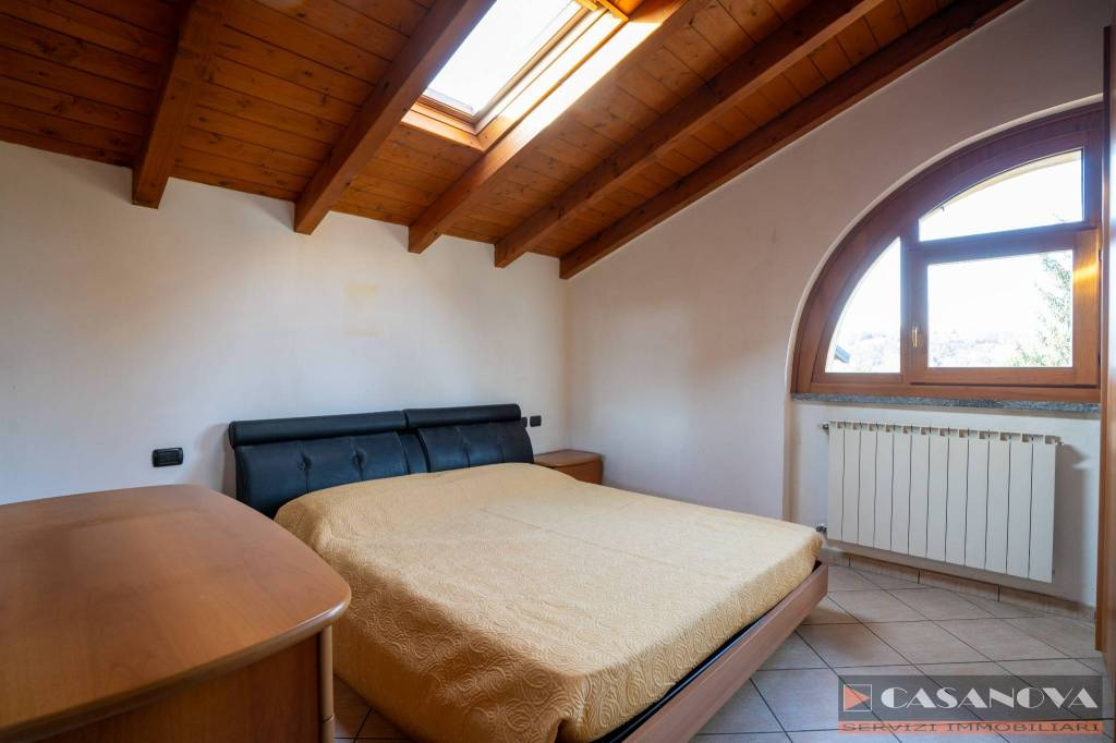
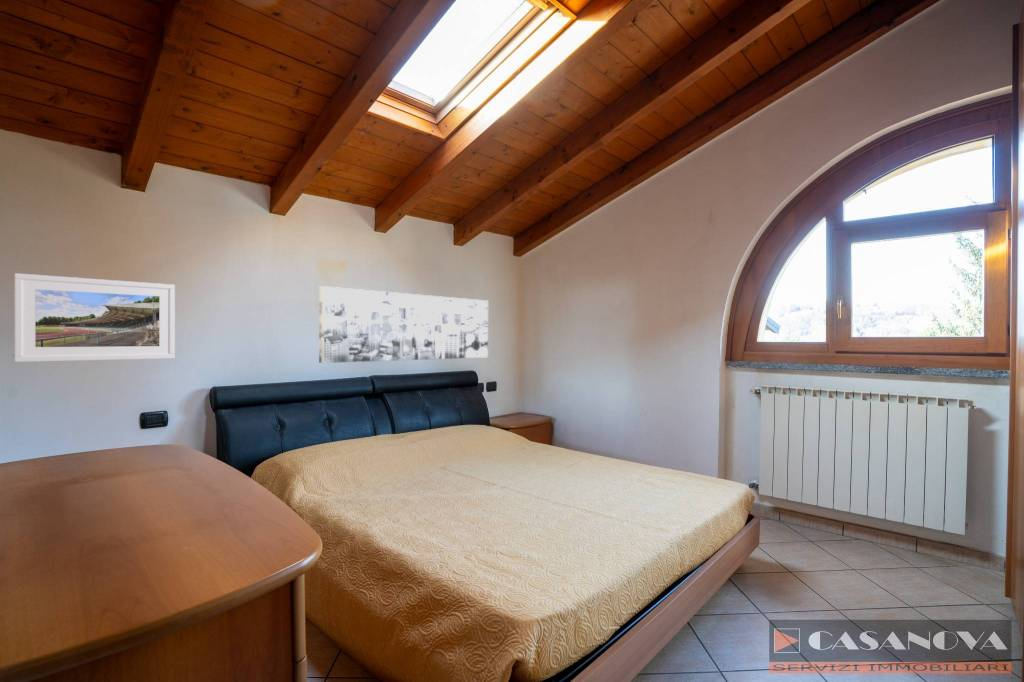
+ wall art [318,285,489,364]
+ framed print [13,272,176,363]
